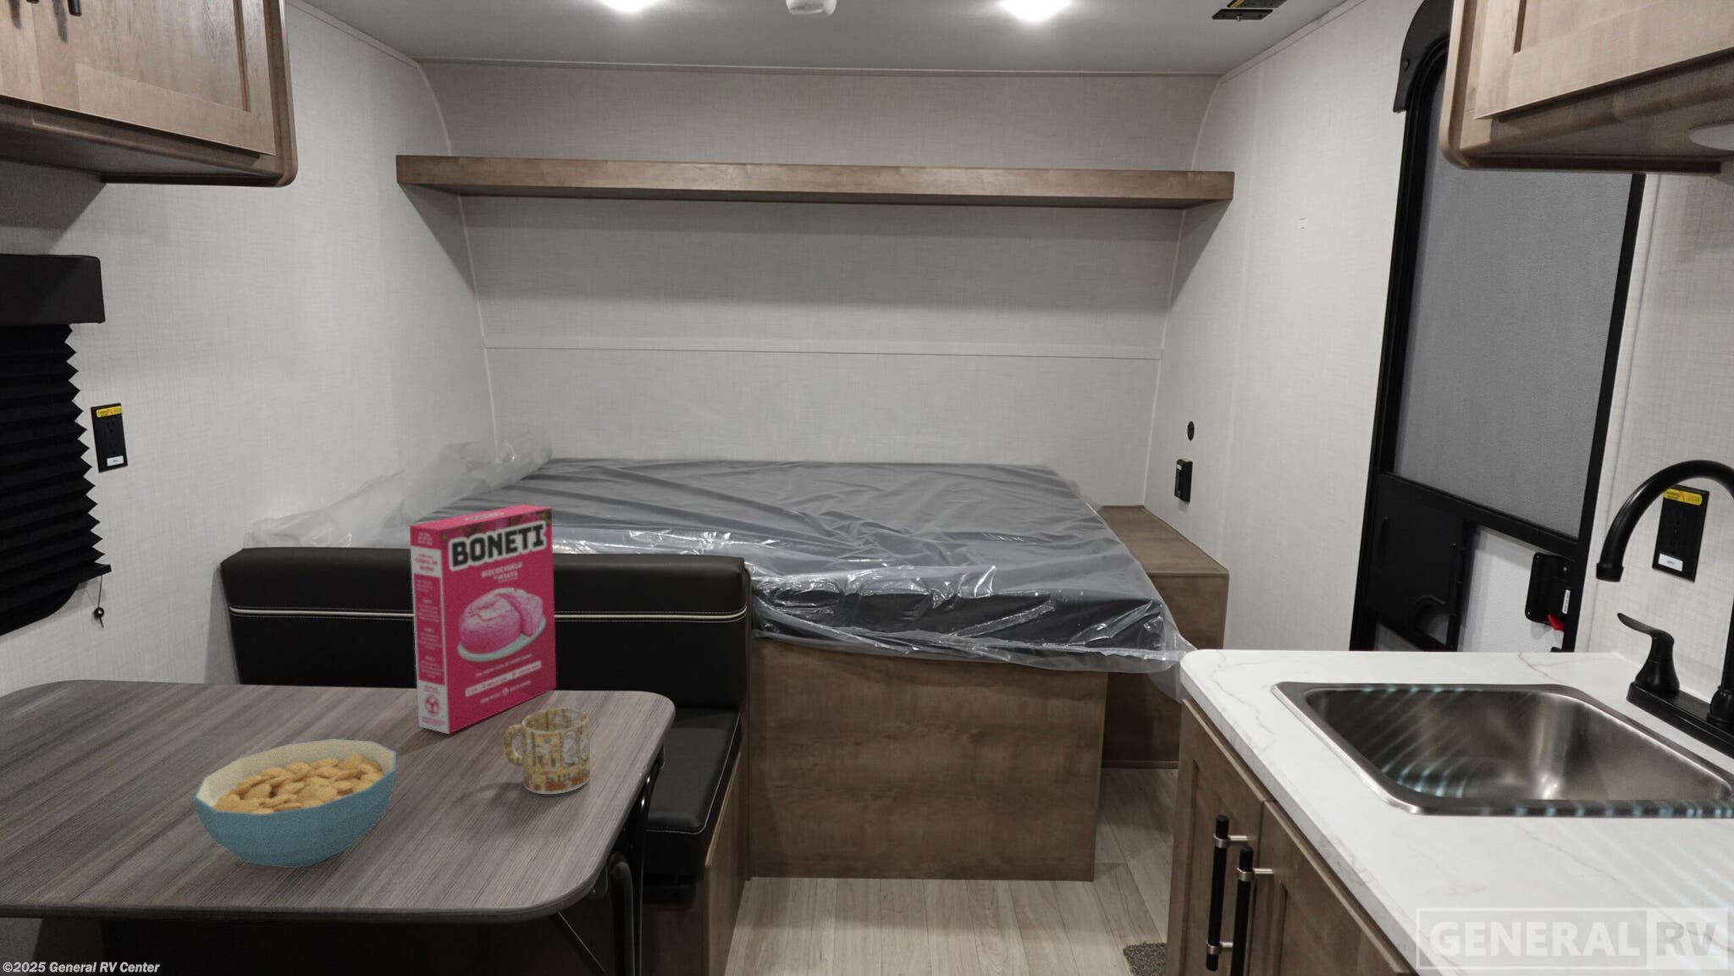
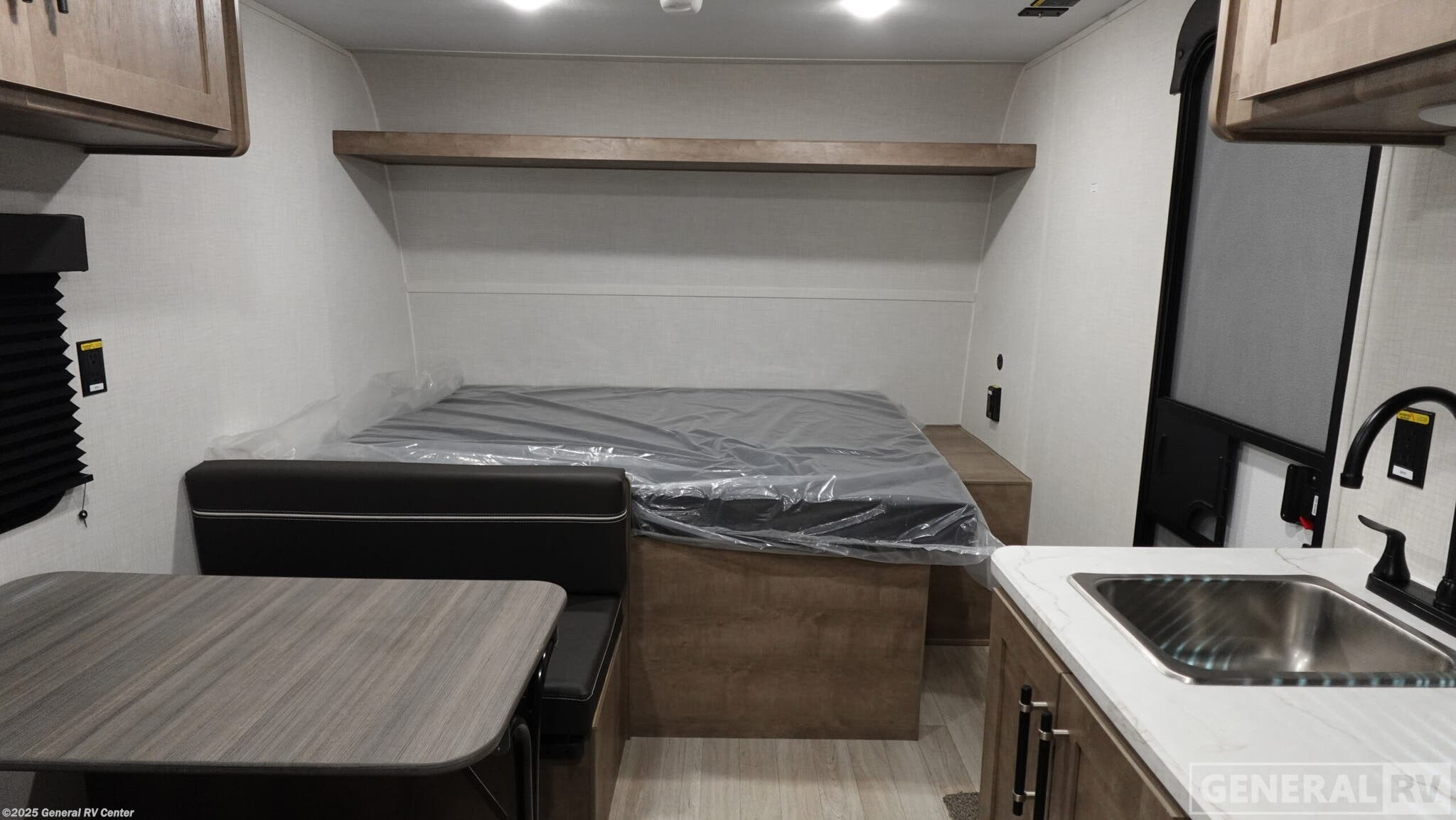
- cereal box [408,503,557,734]
- cereal bowl [193,738,397,869]
- mug [503,708,591,795]
